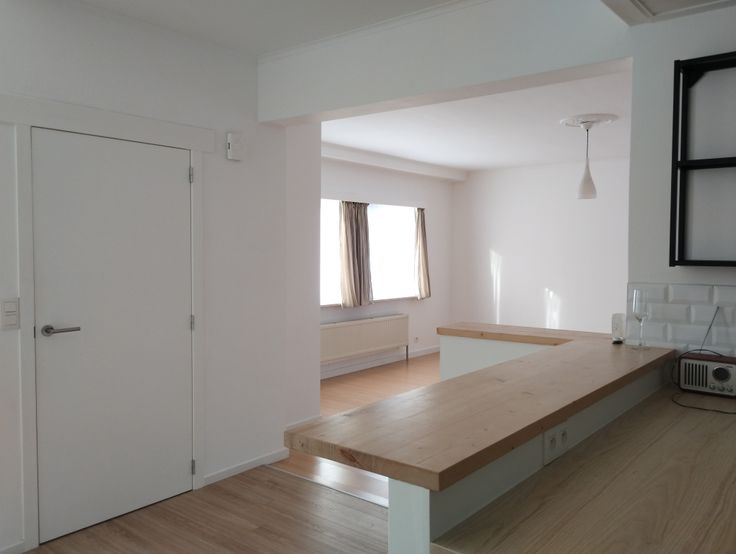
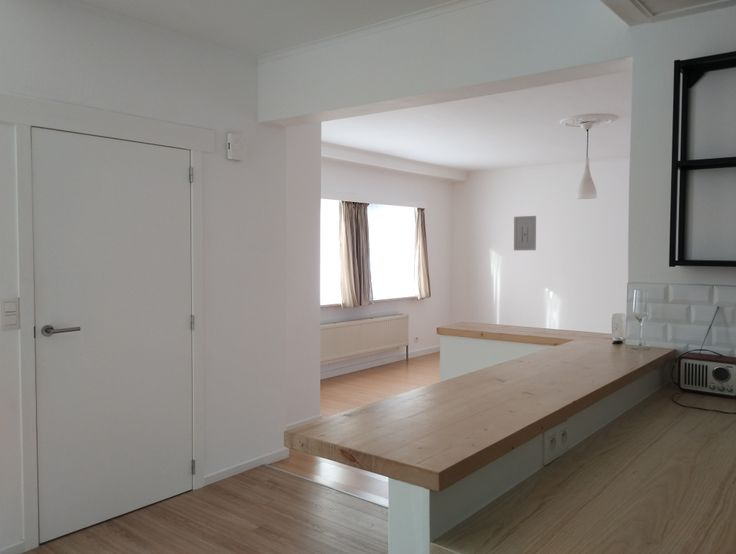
+ wall art [513,215,537,251]
